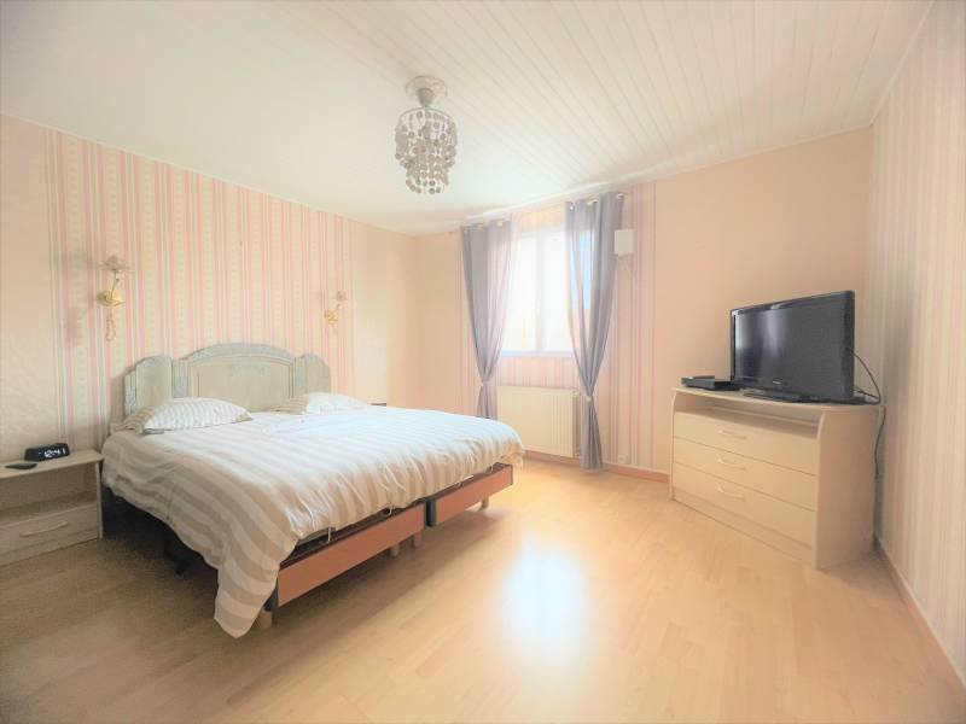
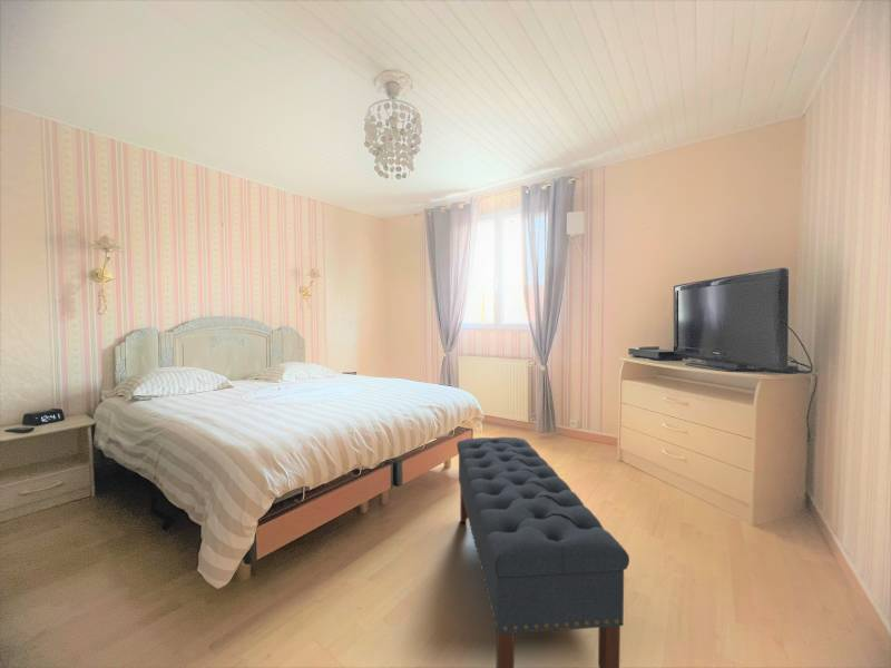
+ bench [456,436,630,668]
